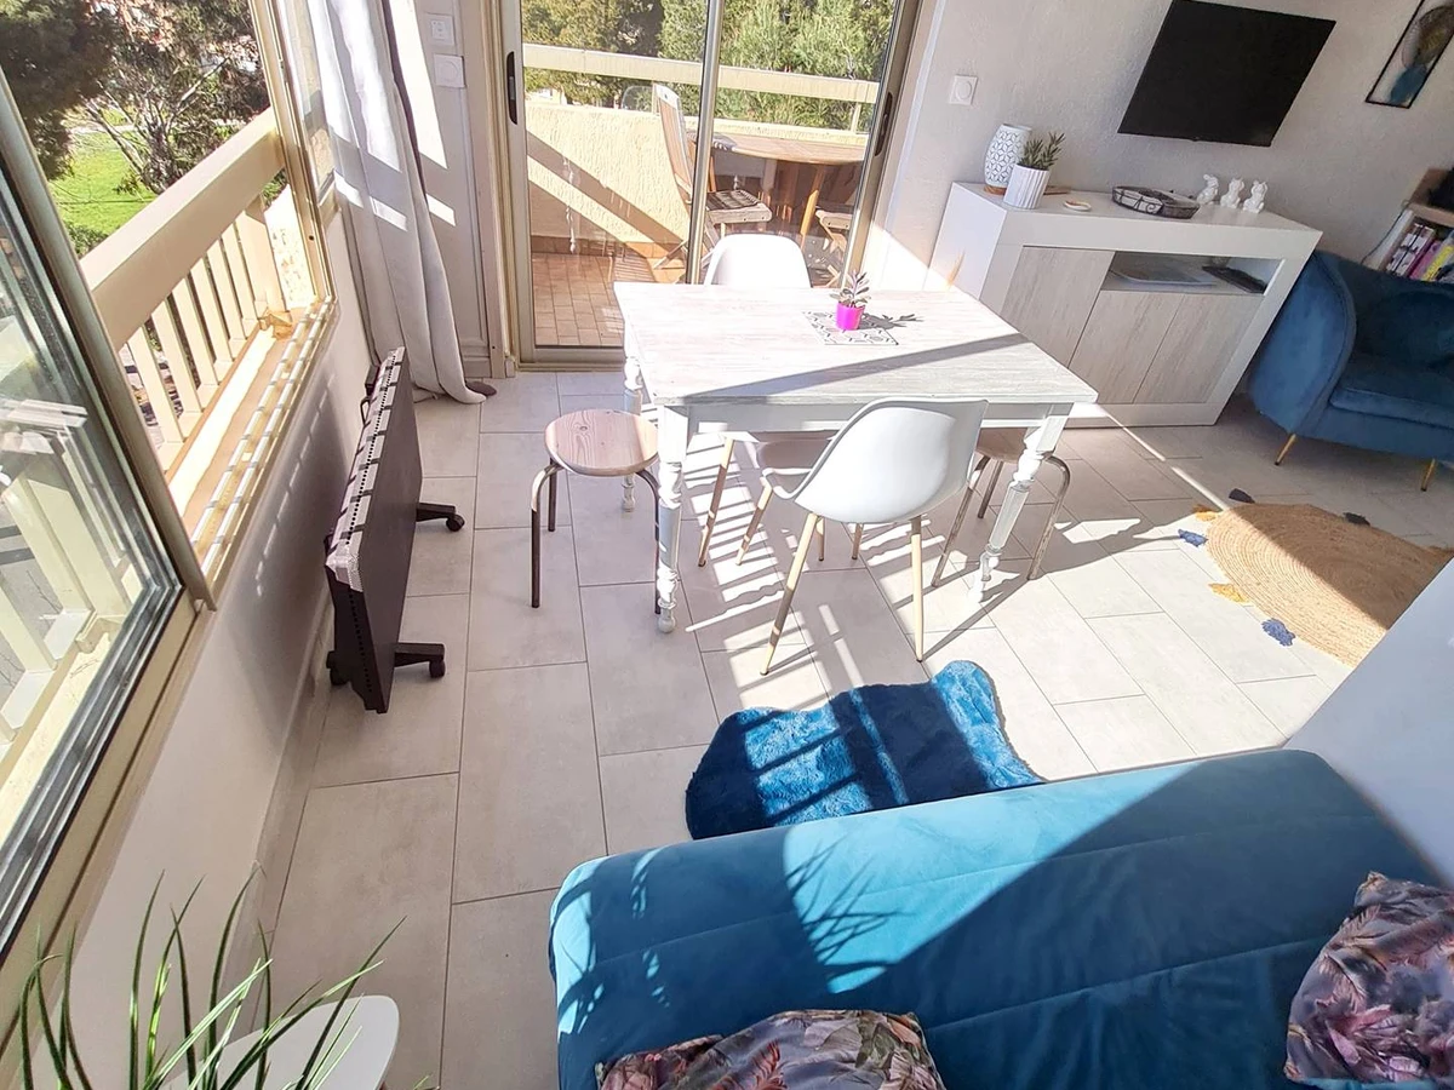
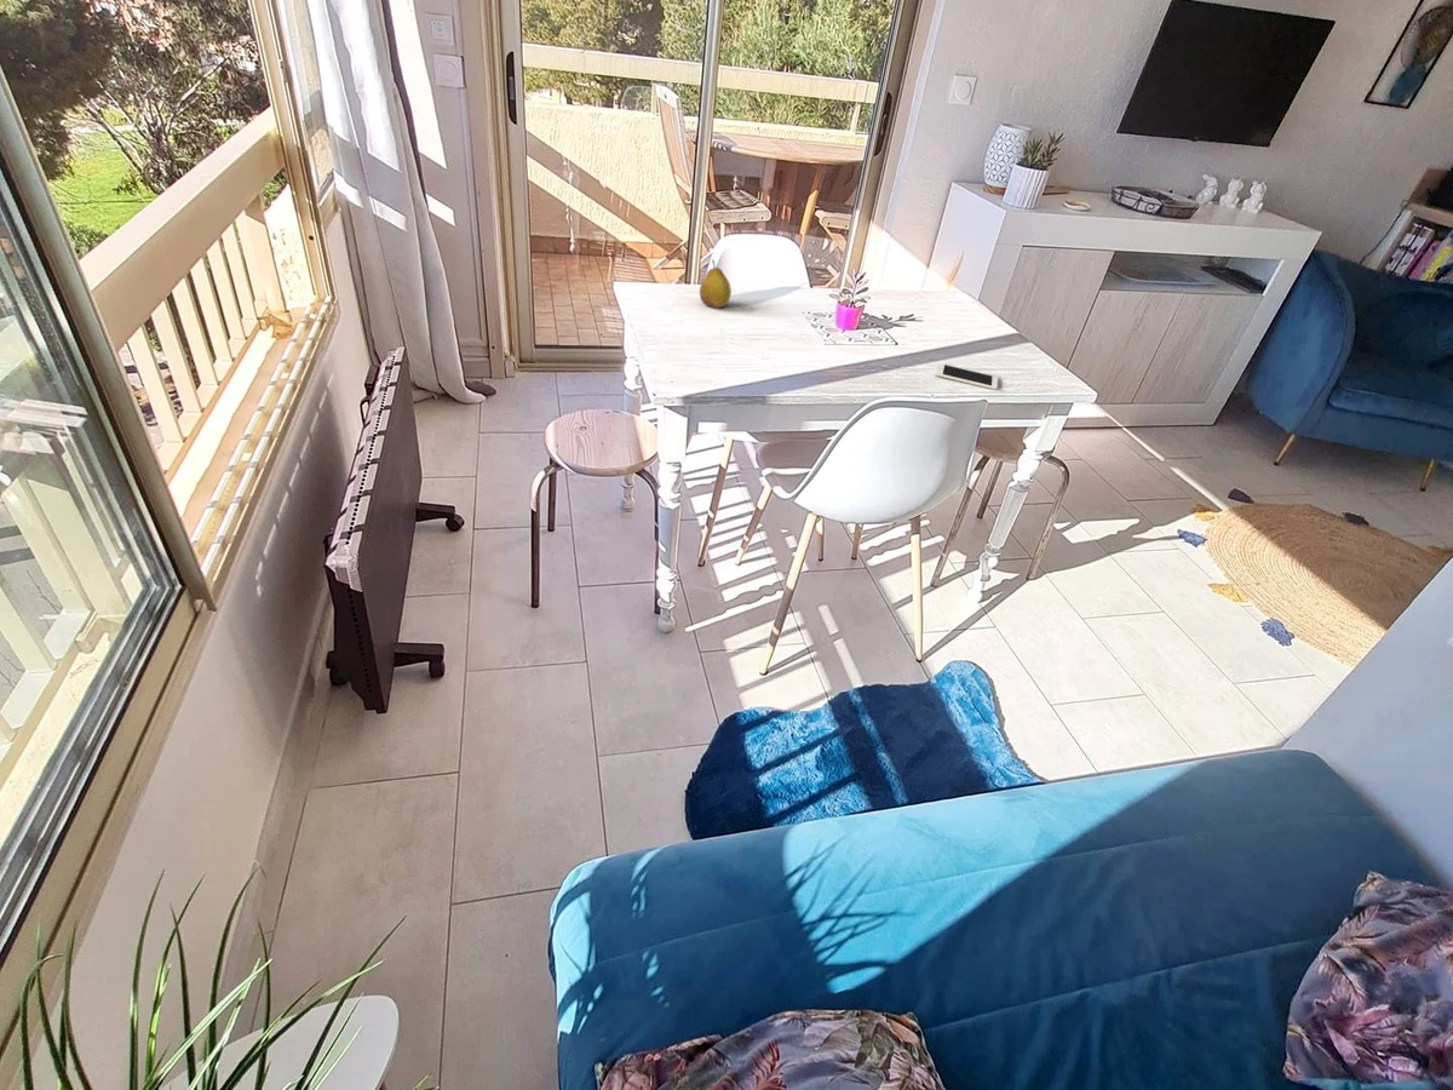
+ cell phone [932,361,999,391]
+ fruit [699,259,733,309]
